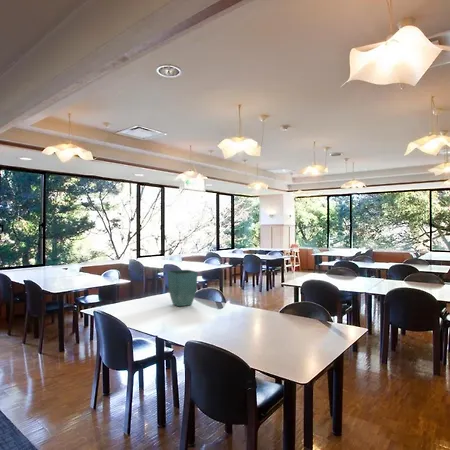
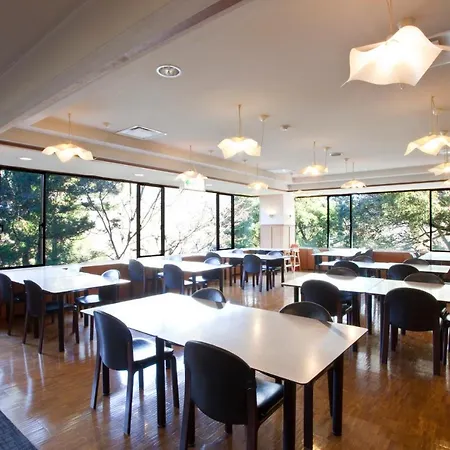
- flower pot [166,269,199,307]
